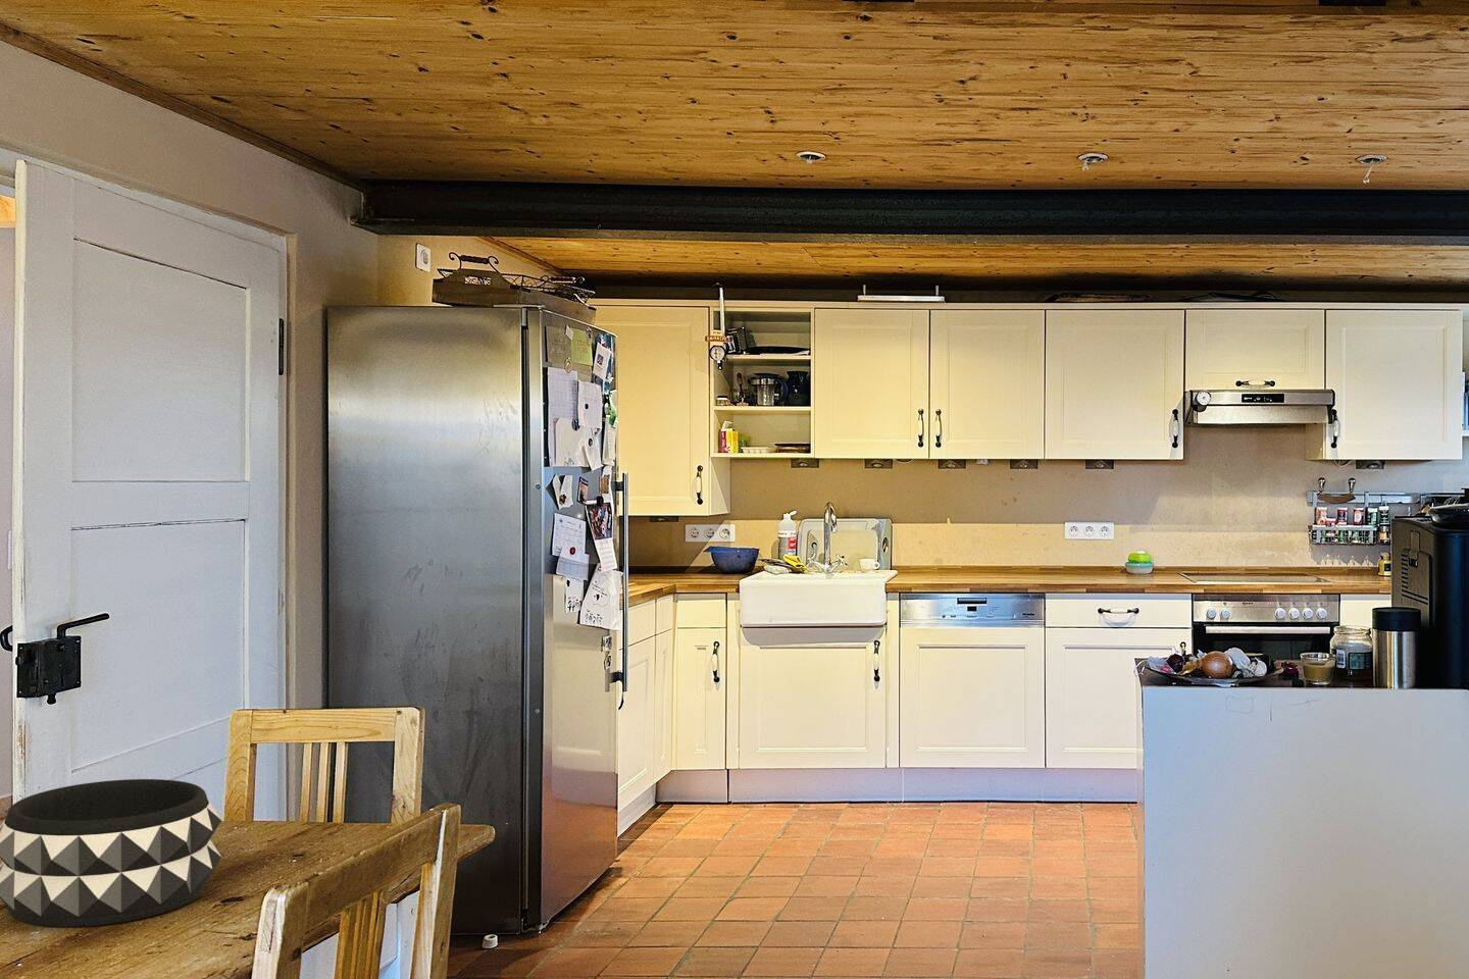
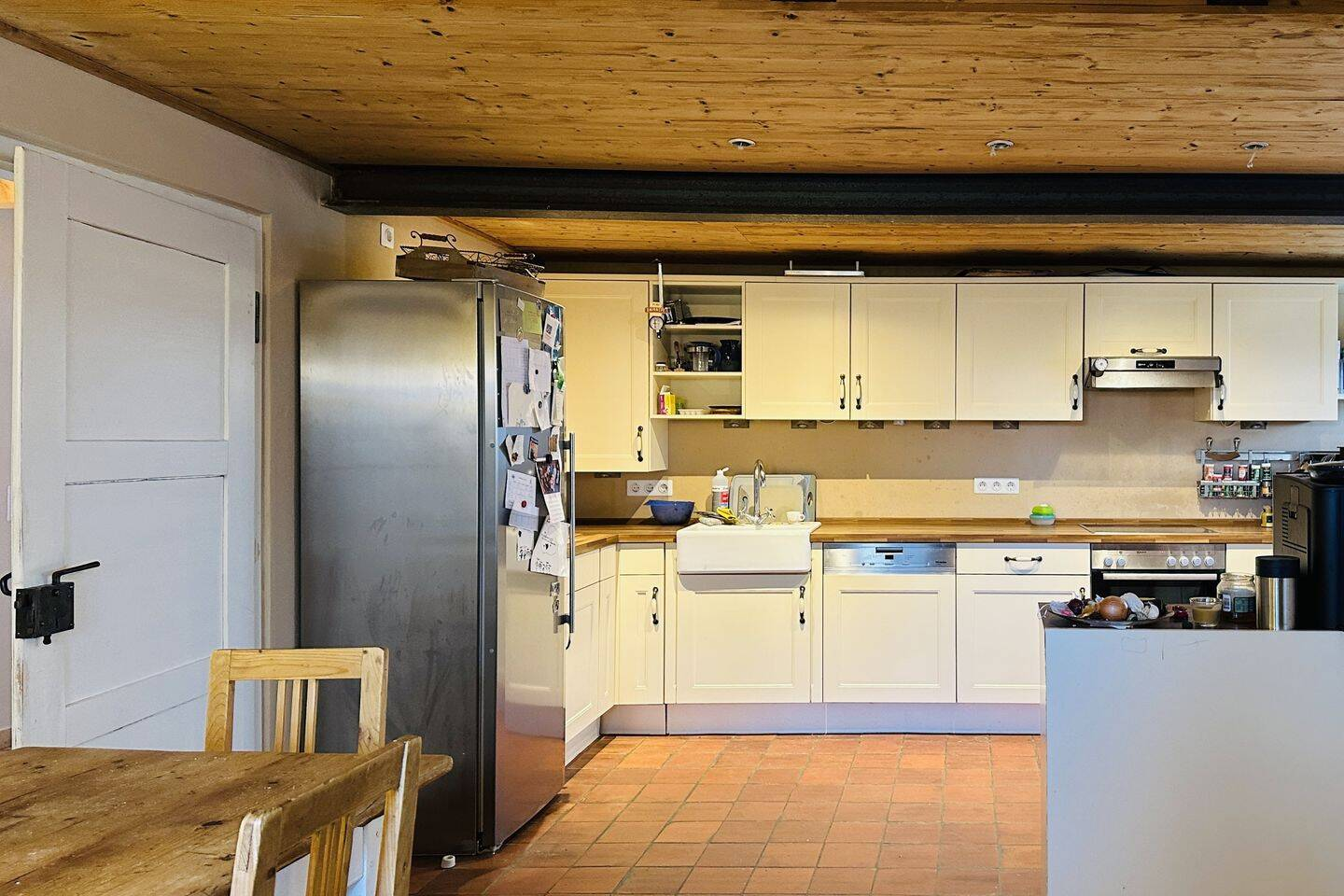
- decorative bowl [0,778,222,928]
